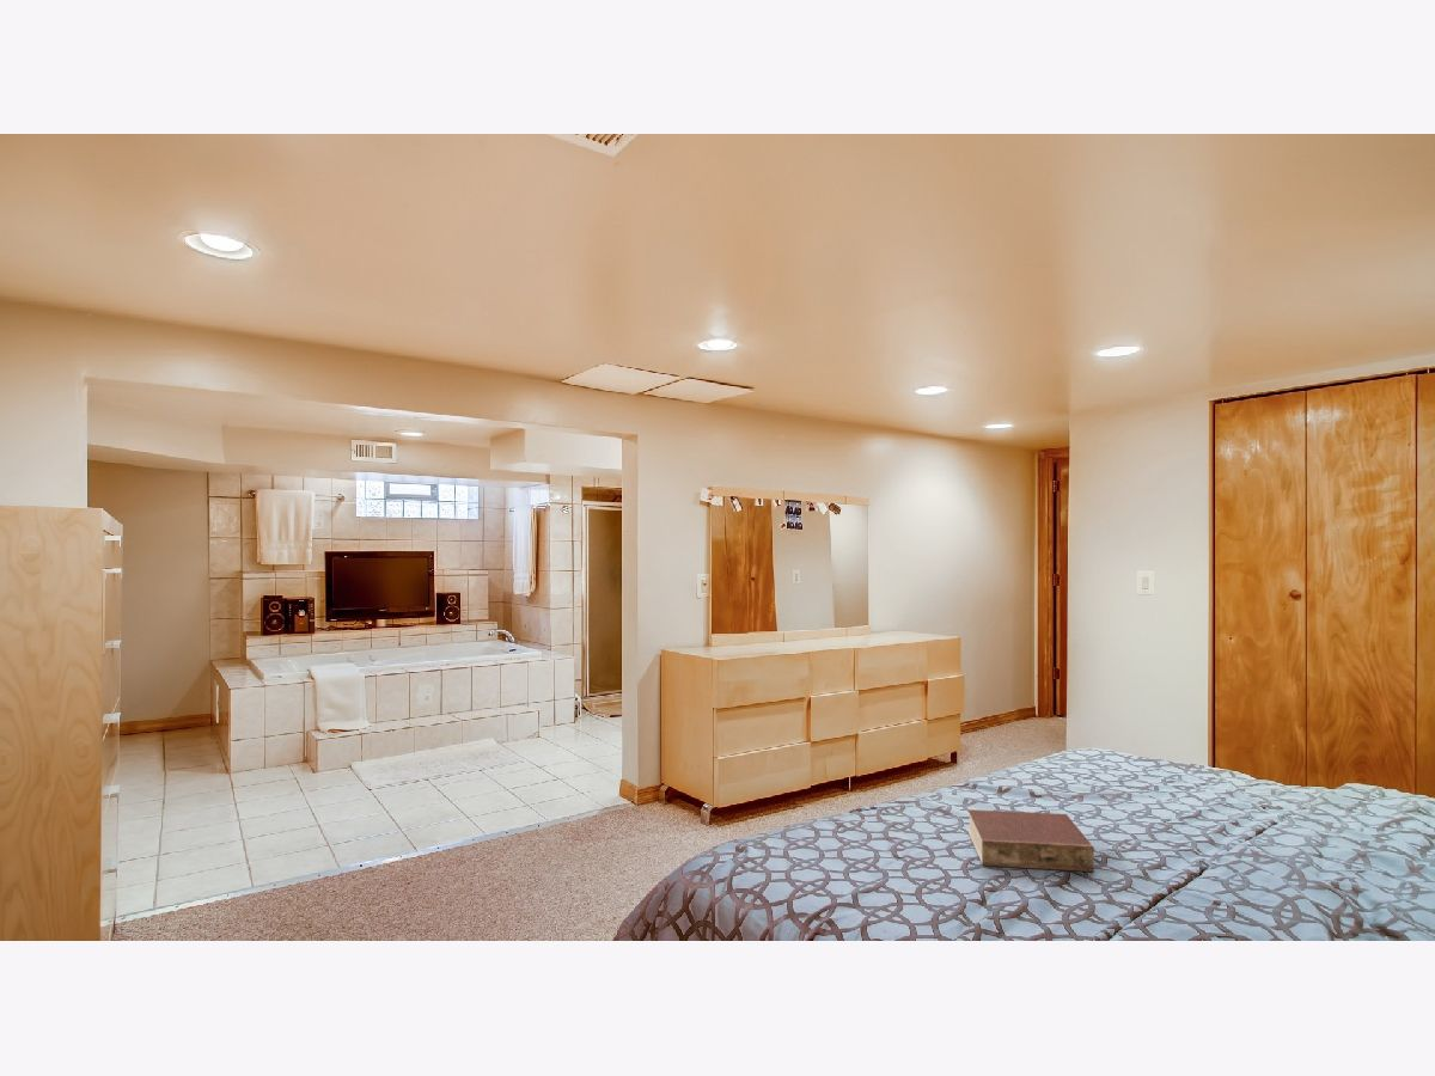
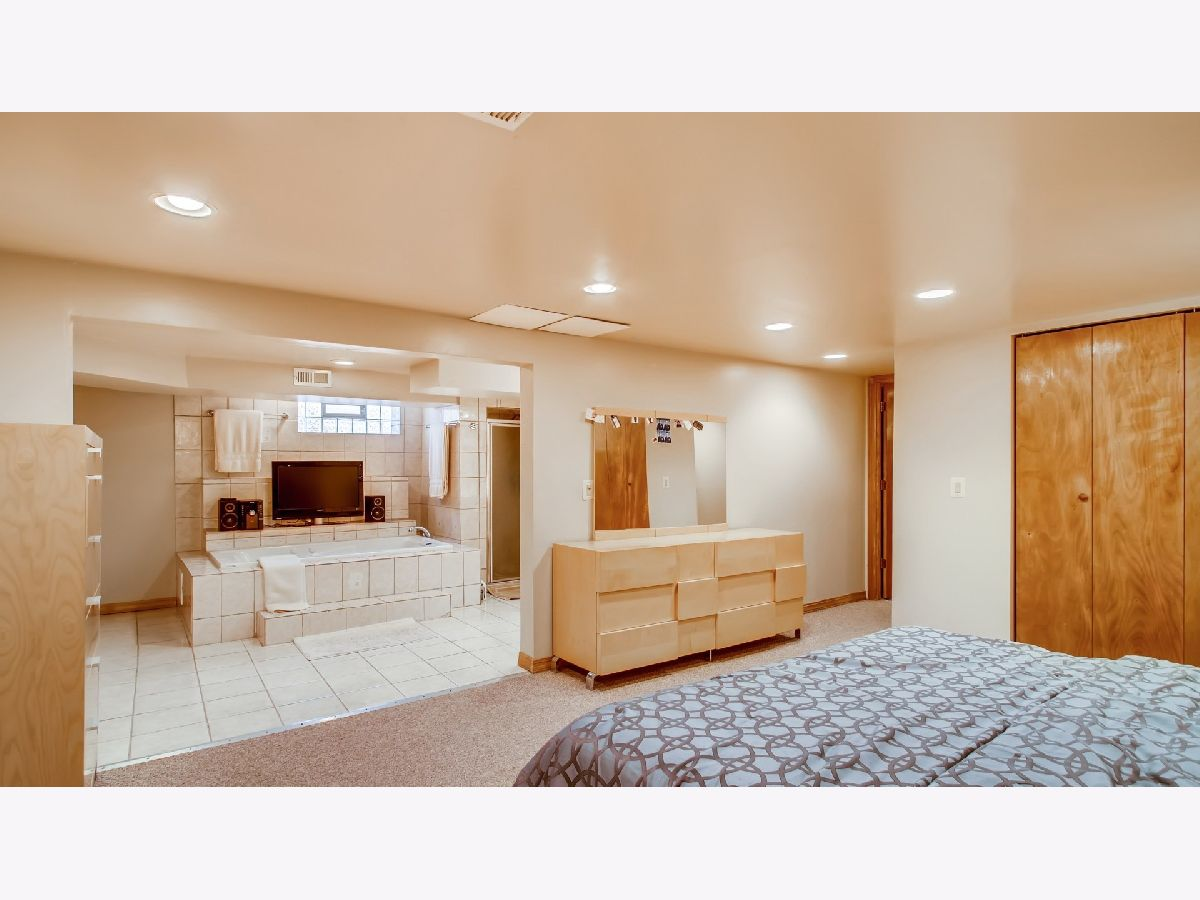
- book [967,808,1095,873]
